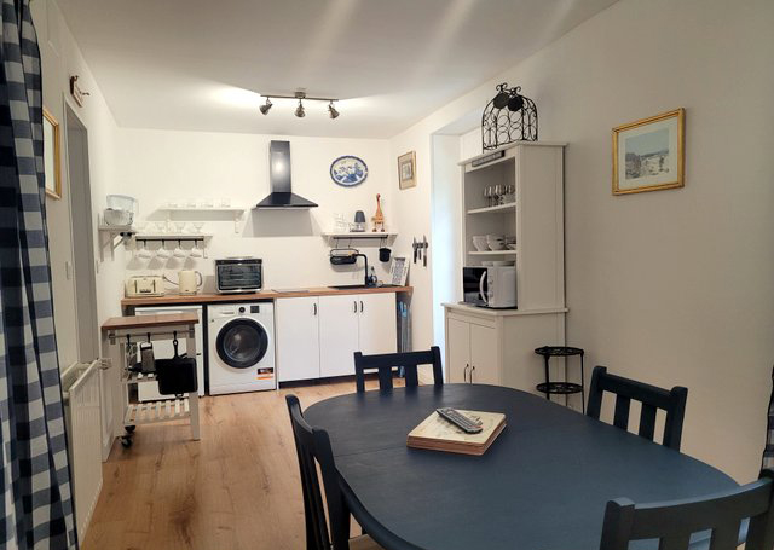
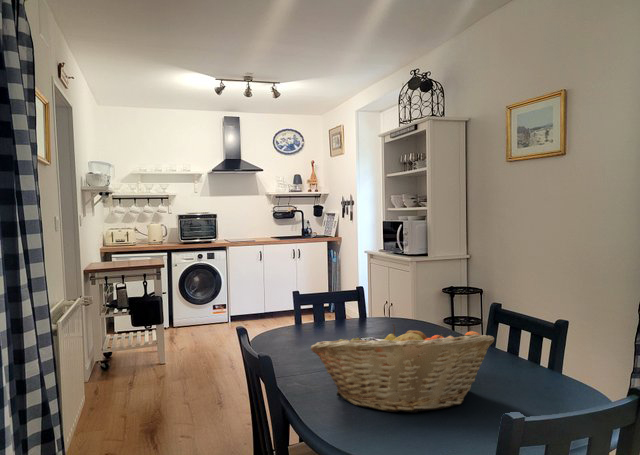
+ fruit basket [309,323,495,414]
